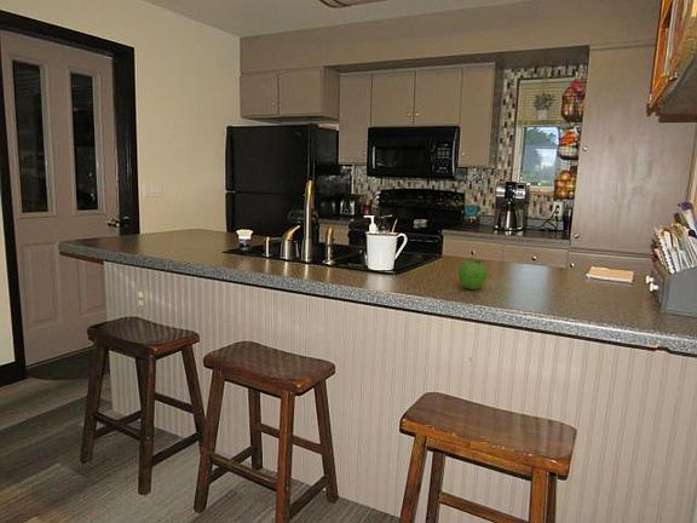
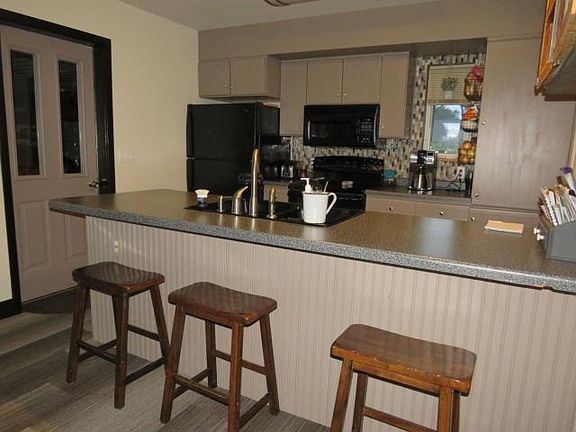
- fruit [457,257,488,291]
